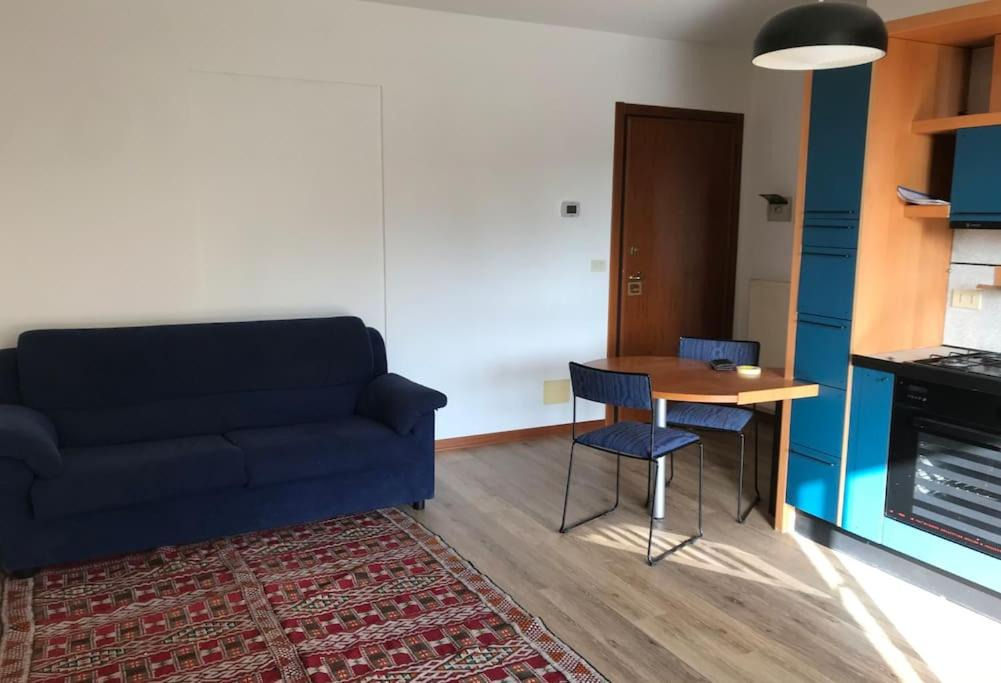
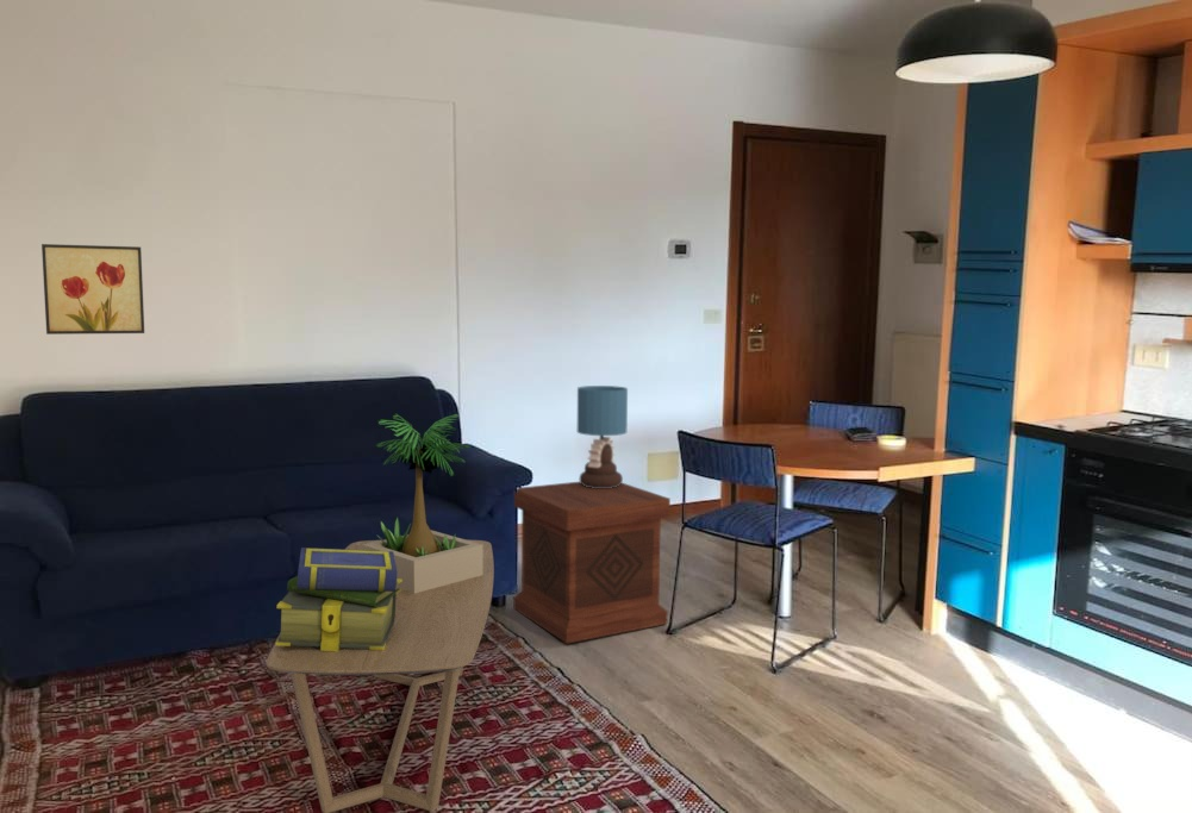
+ table lamp [576,384,629,488]
+ wall art [40,243,145,336]
+ stack of books [275,546,402,651]
+ side table [512,481,672,645]
+ potted plant [362,413,483,593]
+ coffee table [266,539,495,813]
